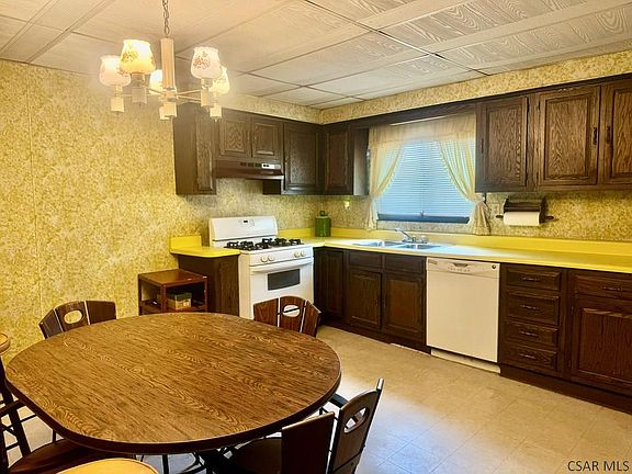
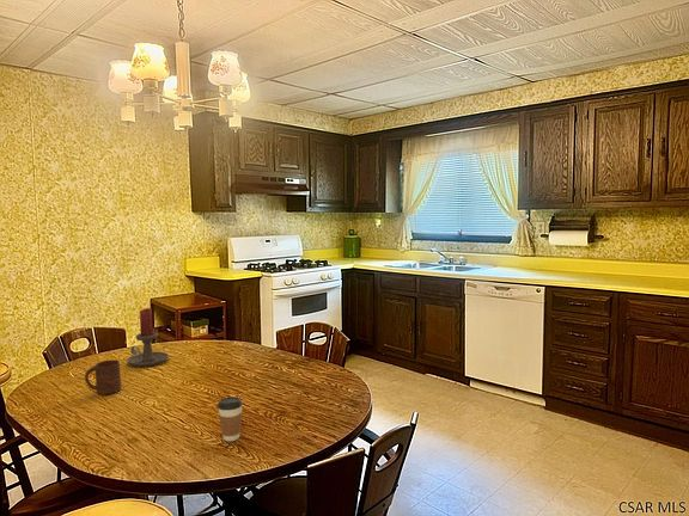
+ coffee cup [217,395,244,442]
+ candle holder [126,307,170,368]
+ cup [84,358,122,395]
